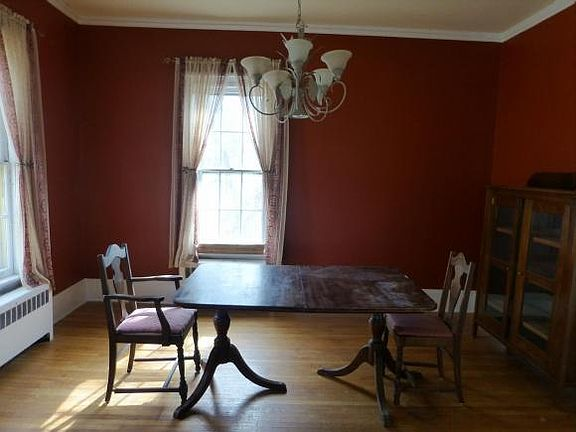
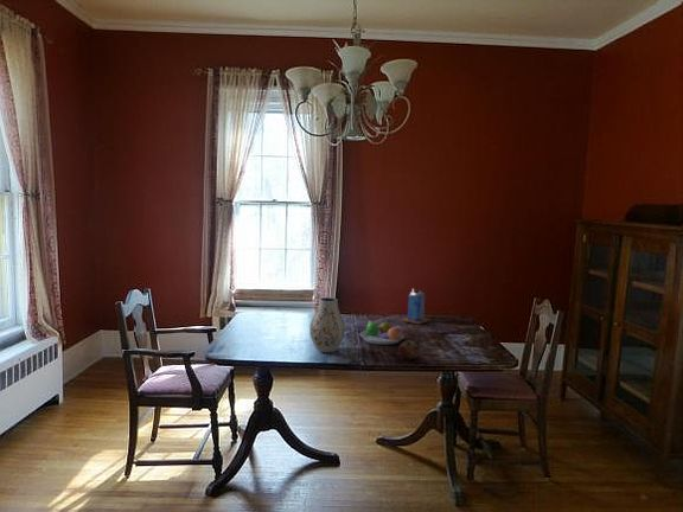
+ fruit bowl [359,319,406,346]
+ apple [398,340,420,361]
+ candle [402,288,429,326]
+ vase [308,296,346,353]
